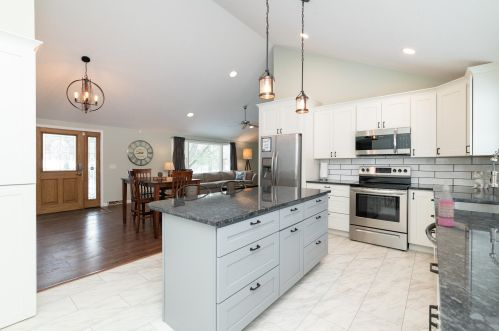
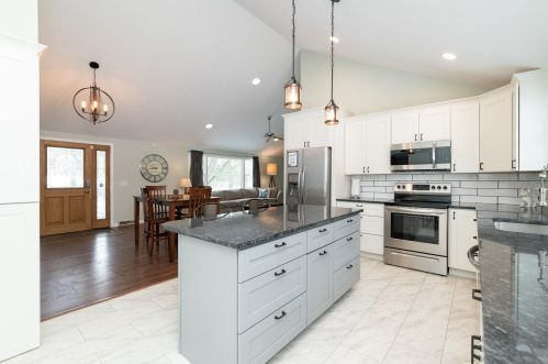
- soap dispenser [437,178,455,227]
